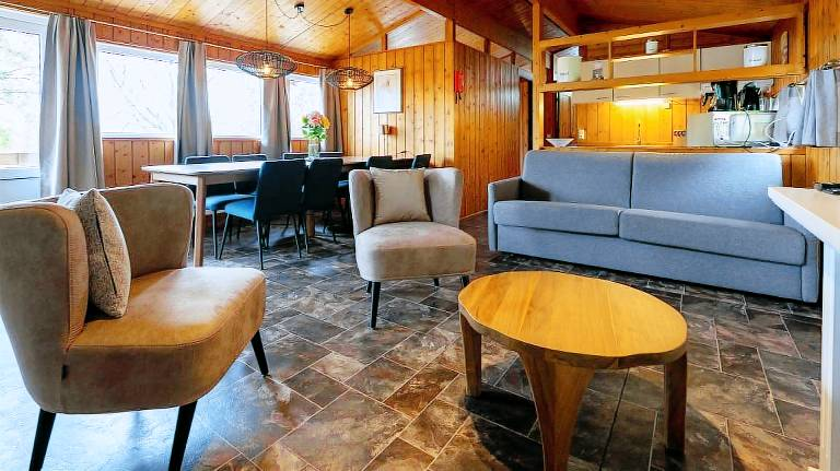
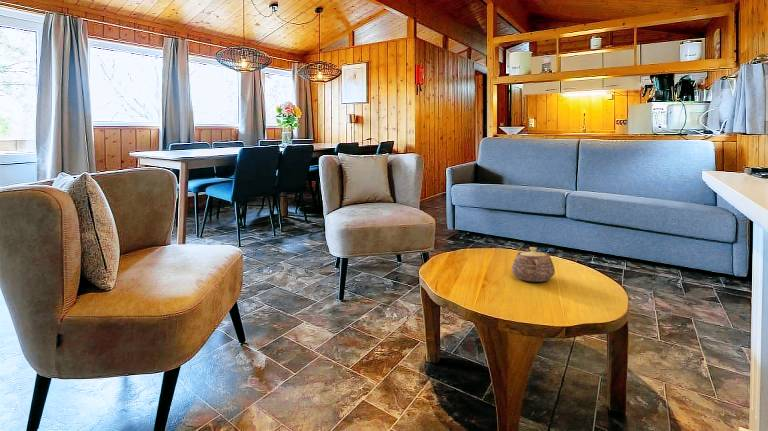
+ teapot [511,246,556,282]
